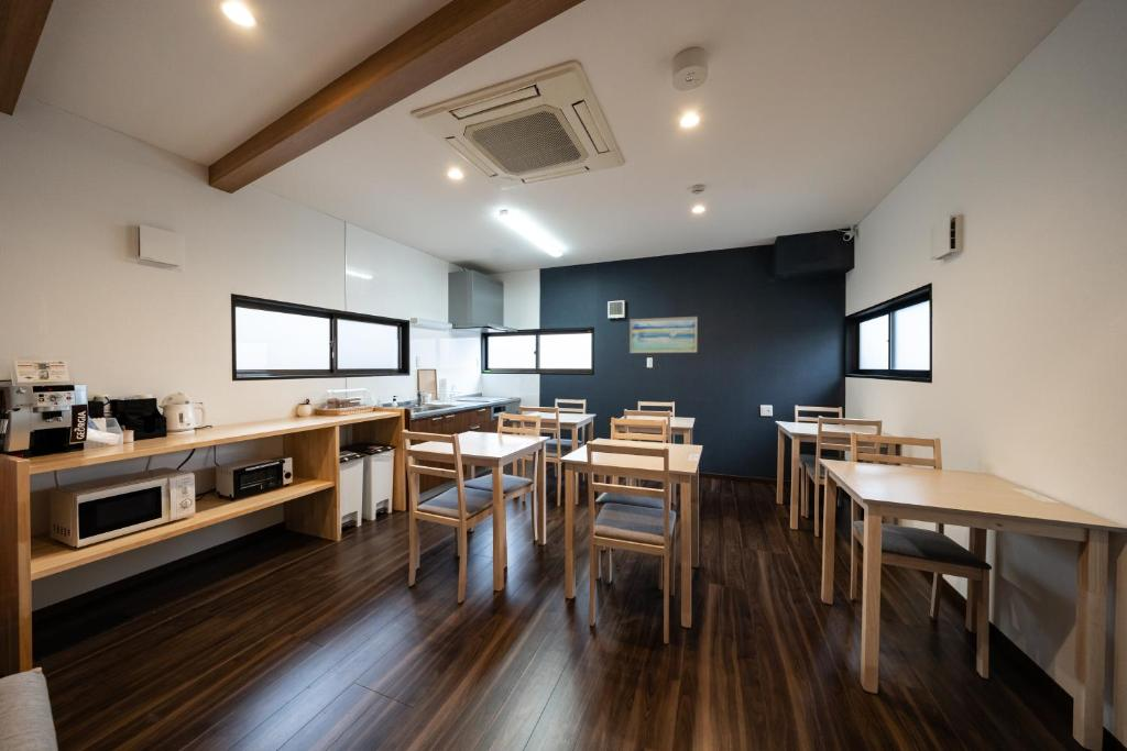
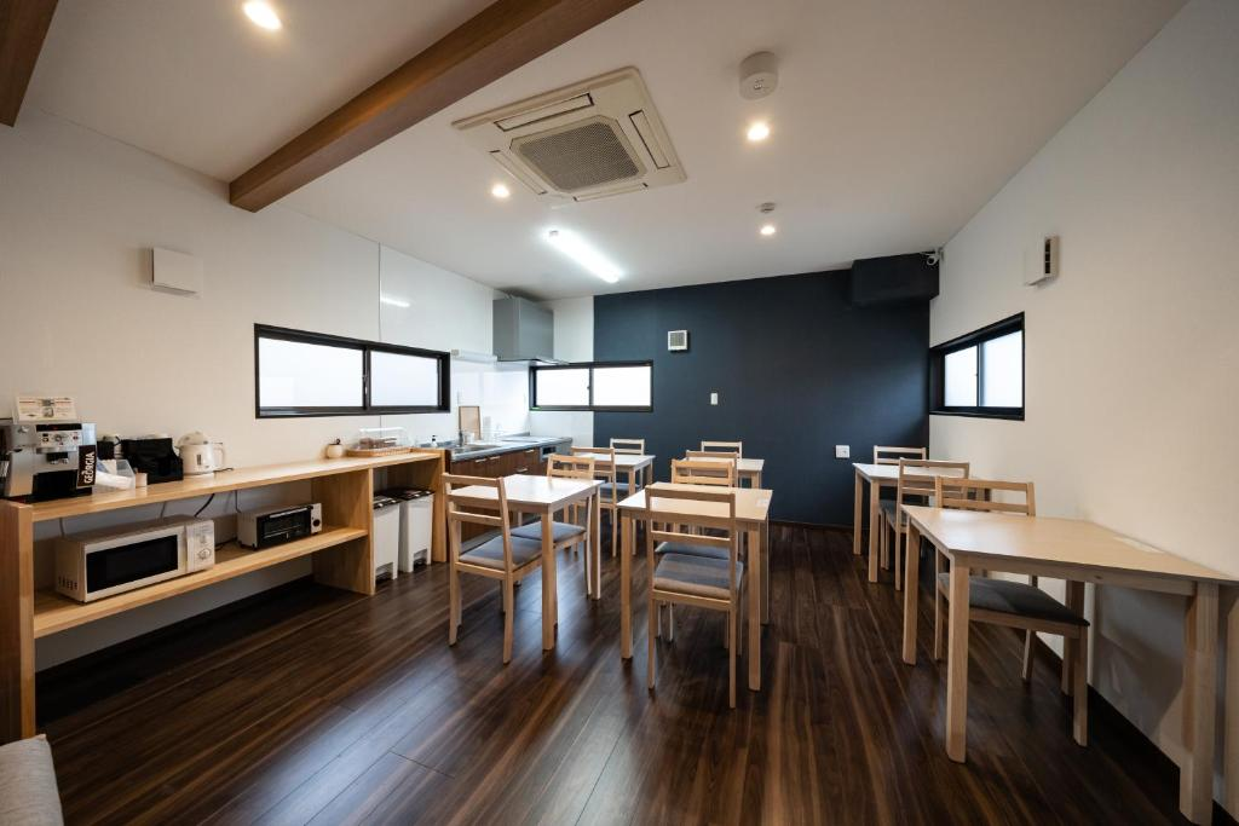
- wall art [628,316,699,354]
